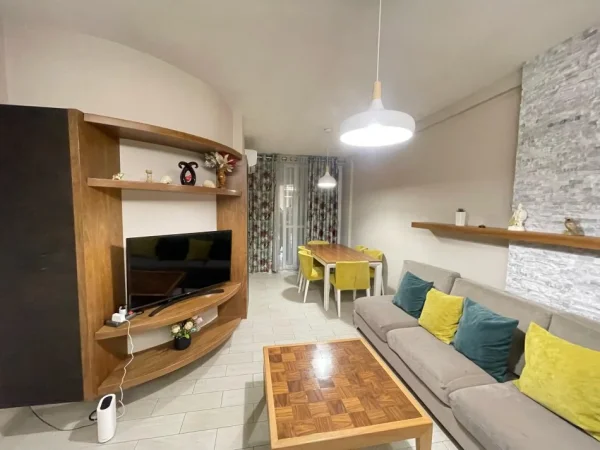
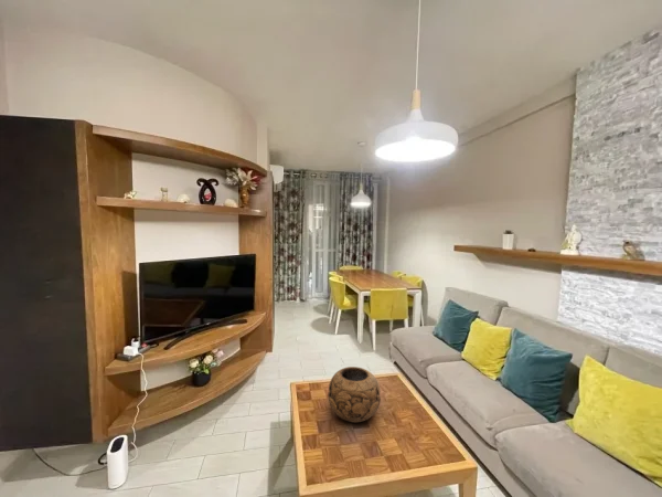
+ decorative bowl [327,366,382,423]
